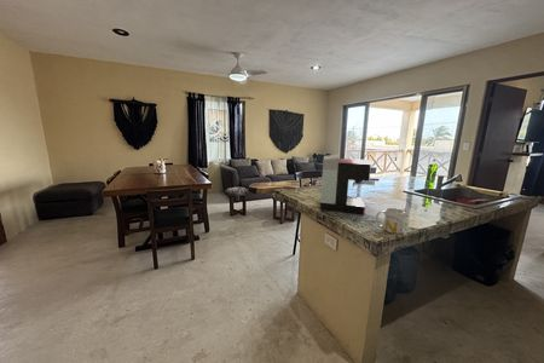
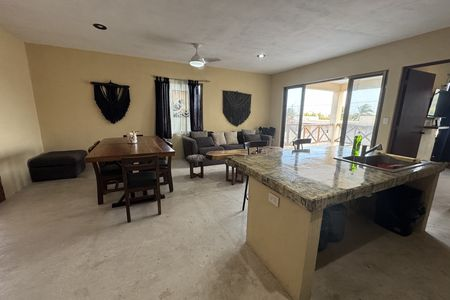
- coffee maker [319,154,380,215]
- mug [375,207,406,235]
